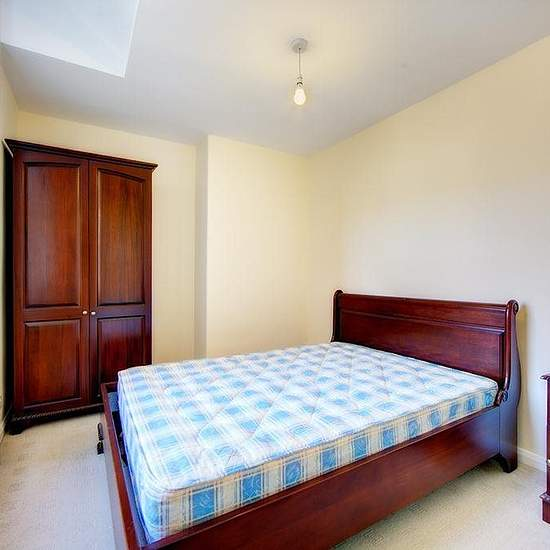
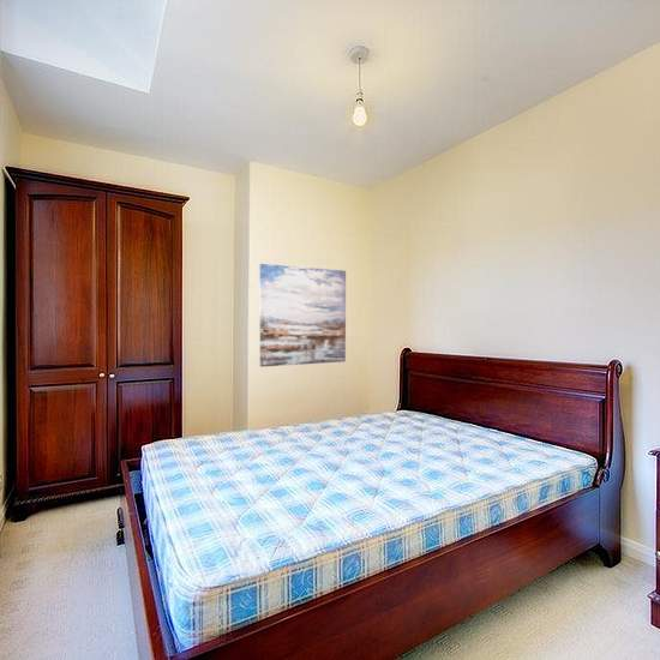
+ wall art [259,263,347,368]
